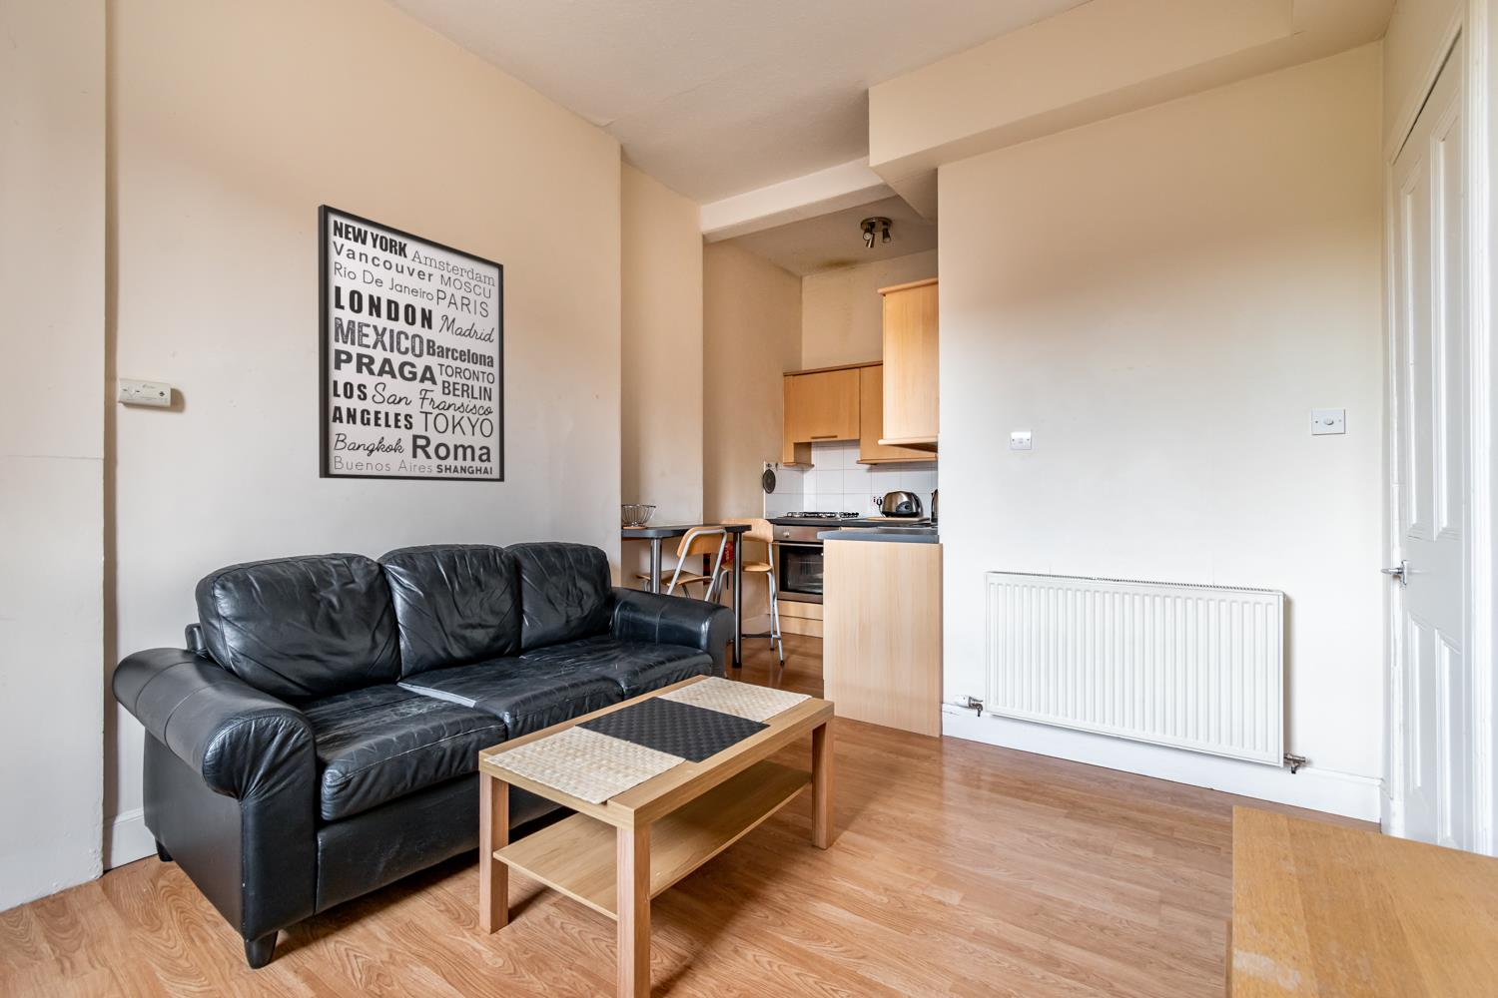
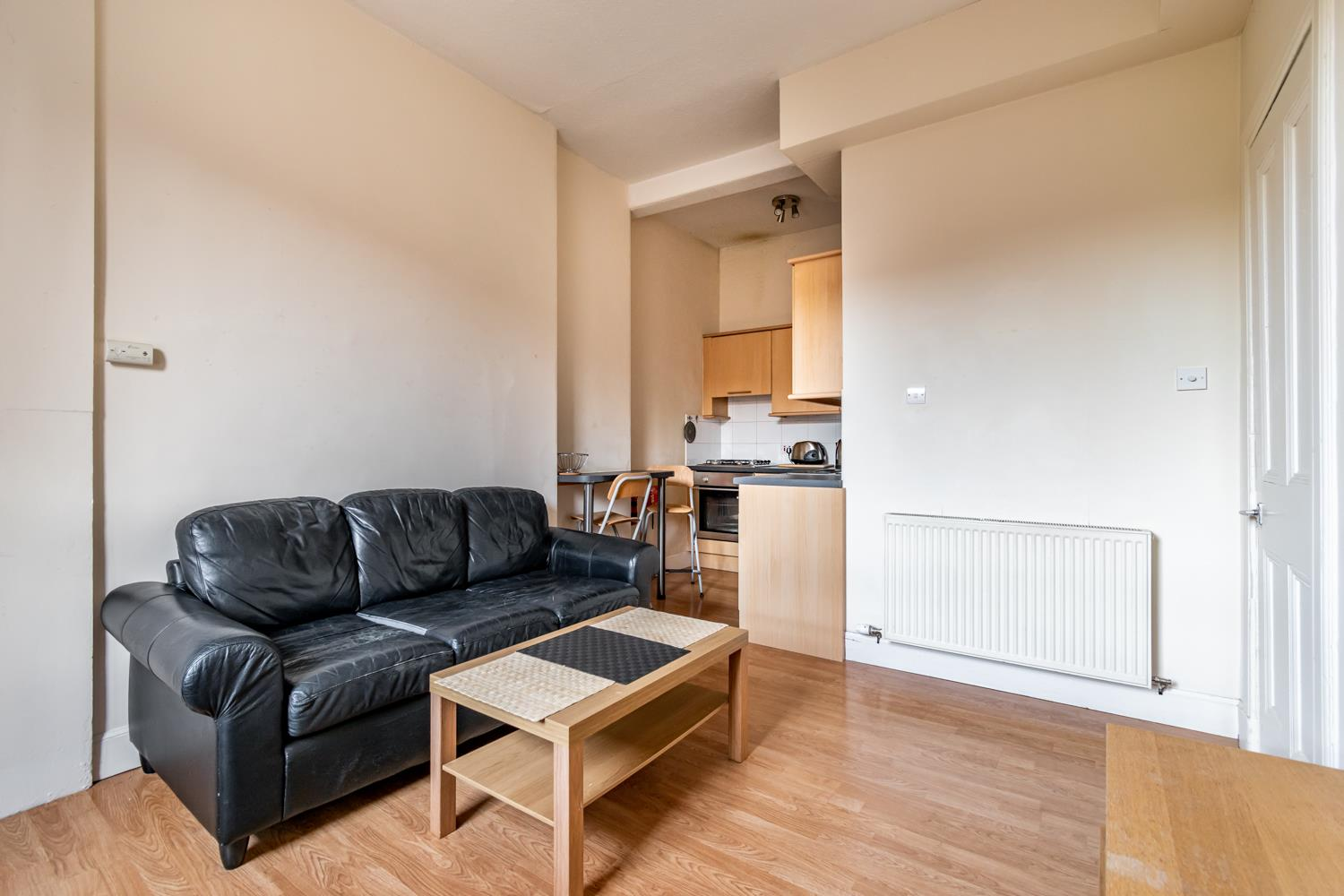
- wall art [317,204,505,483]
